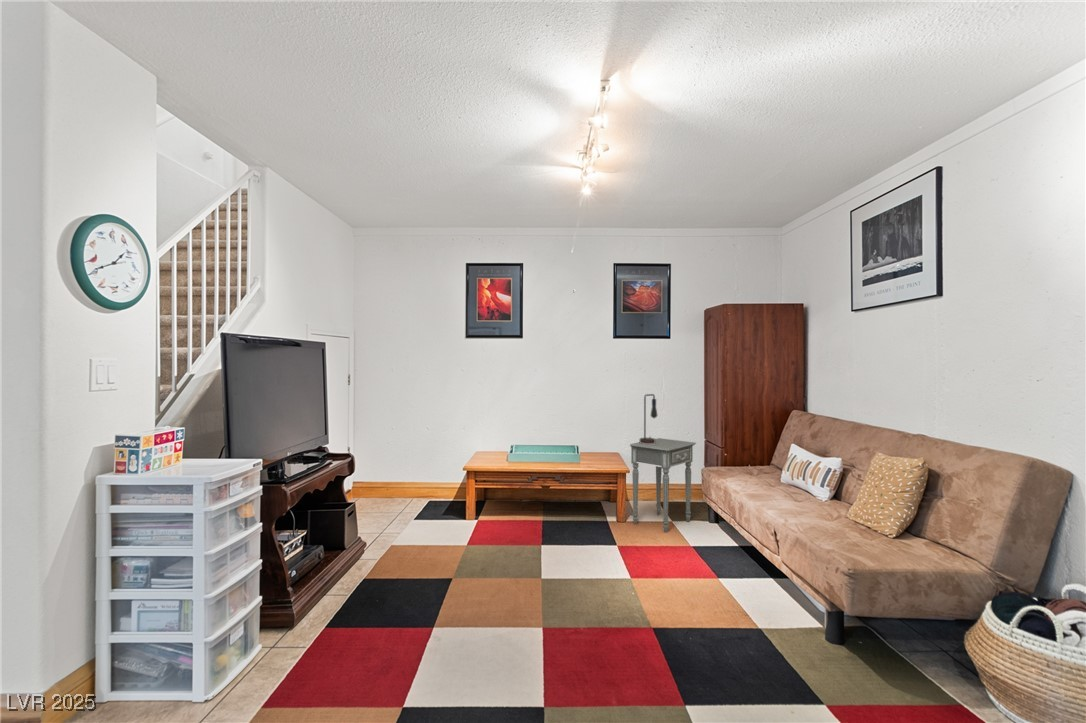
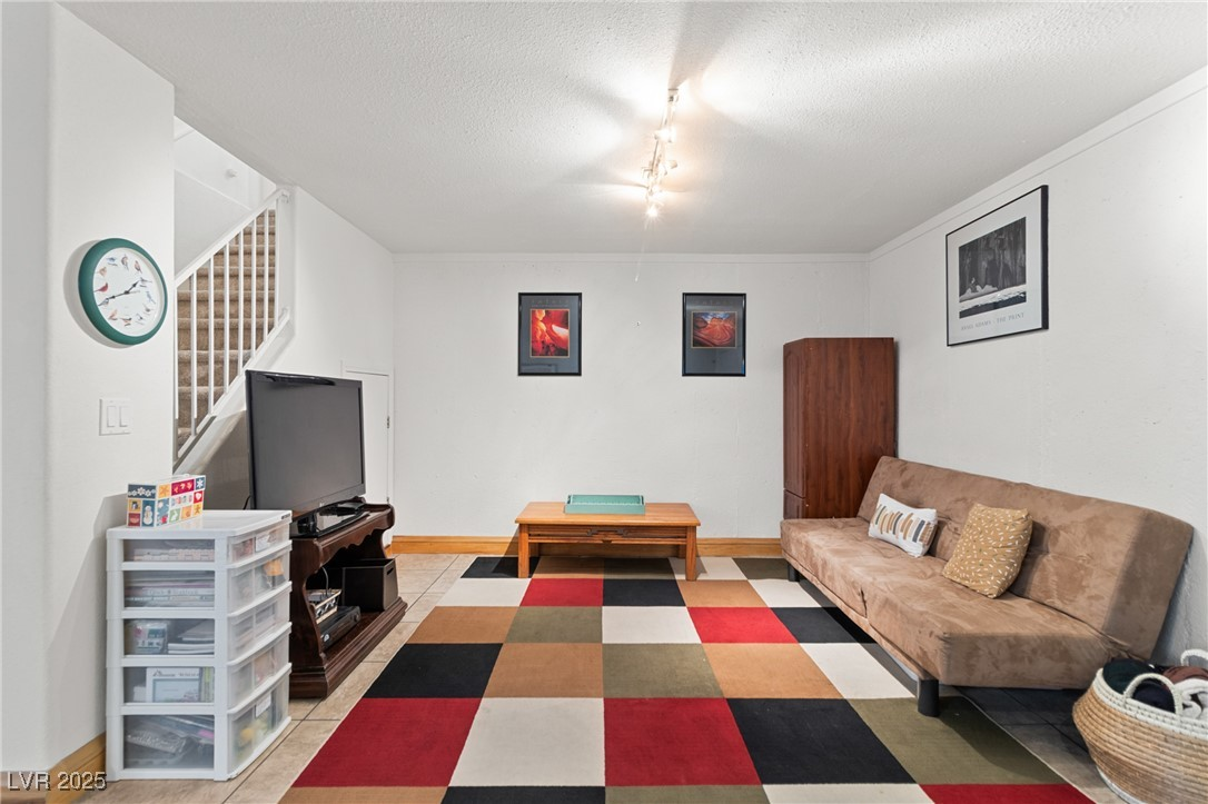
- side table [629,437,697,533]
- table lamp [639,393,658,444]
